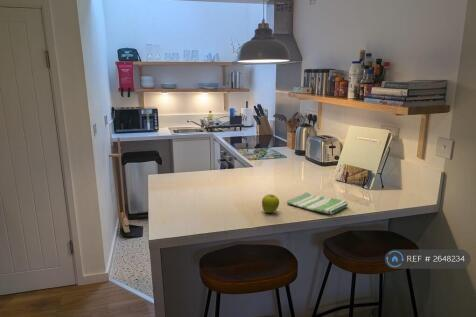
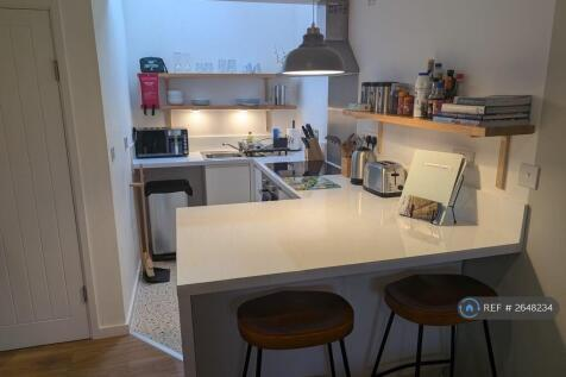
- fruit [261,193,280,214]
- dish towel [286,191,349,215]
